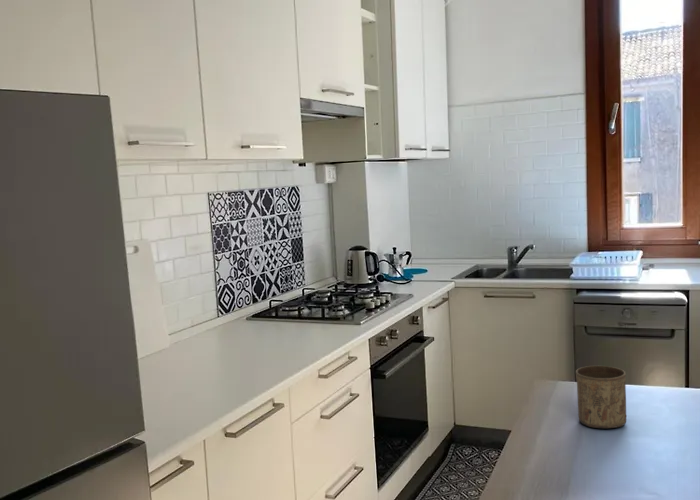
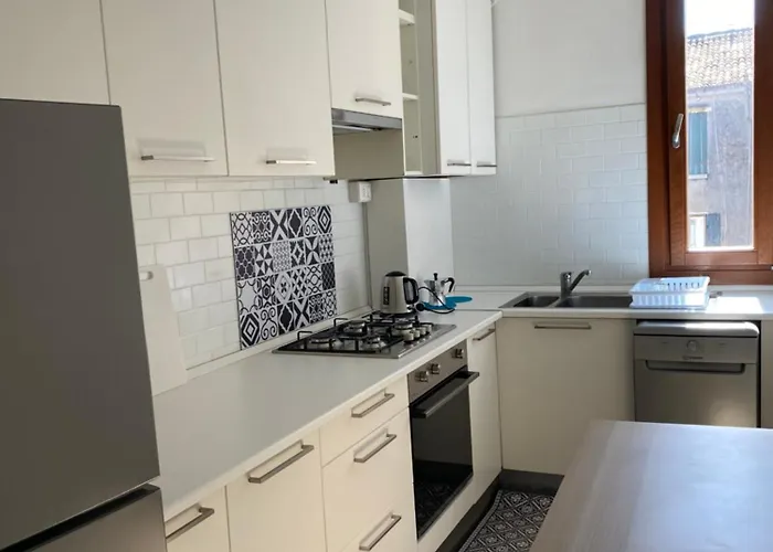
- cup [575,365,627,429]
